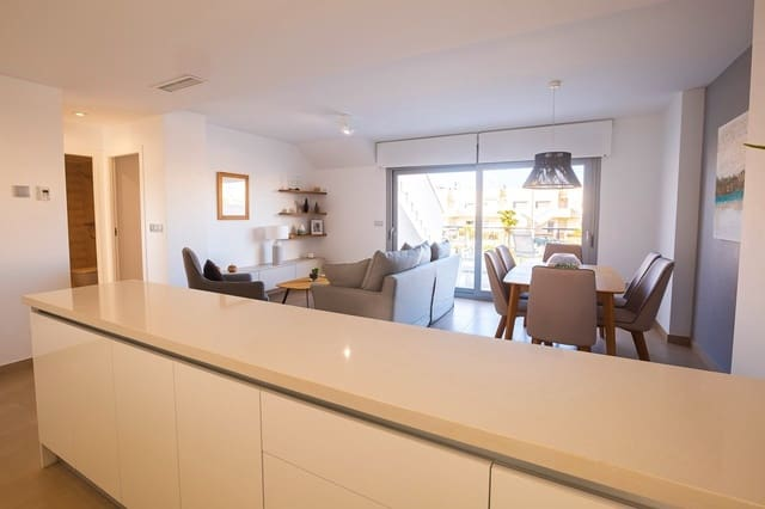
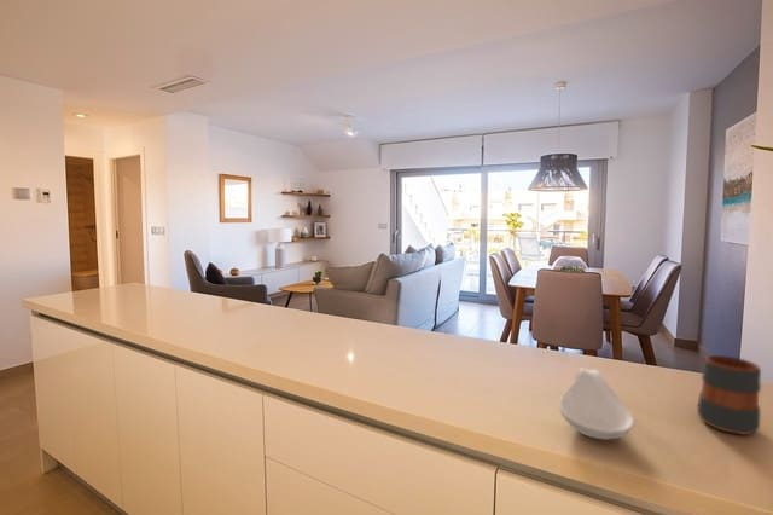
+ mug [696,354,762,436]
+ spoon rest [558,366,635,441]
